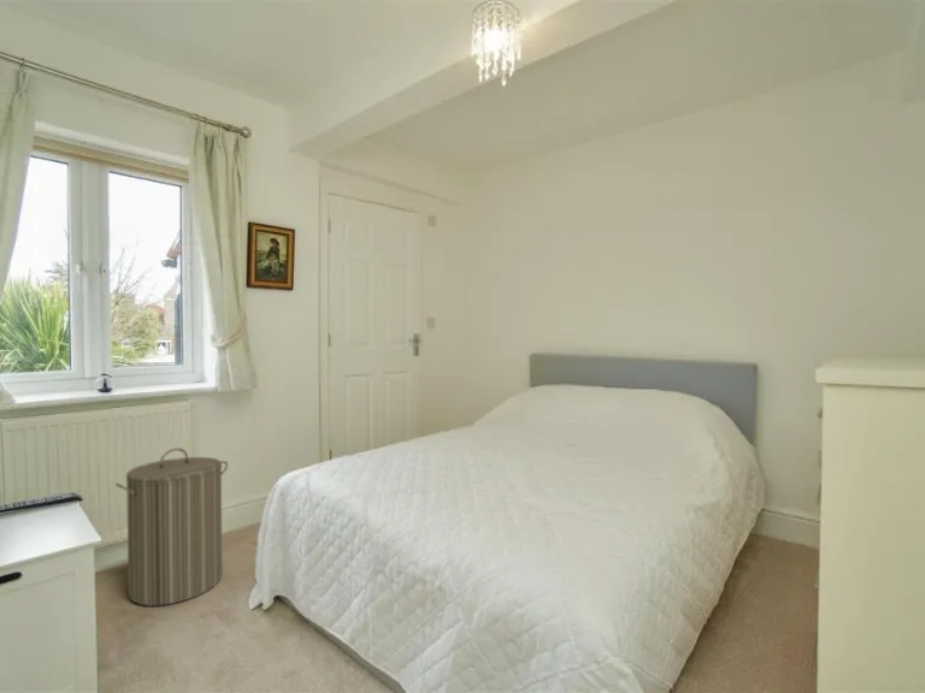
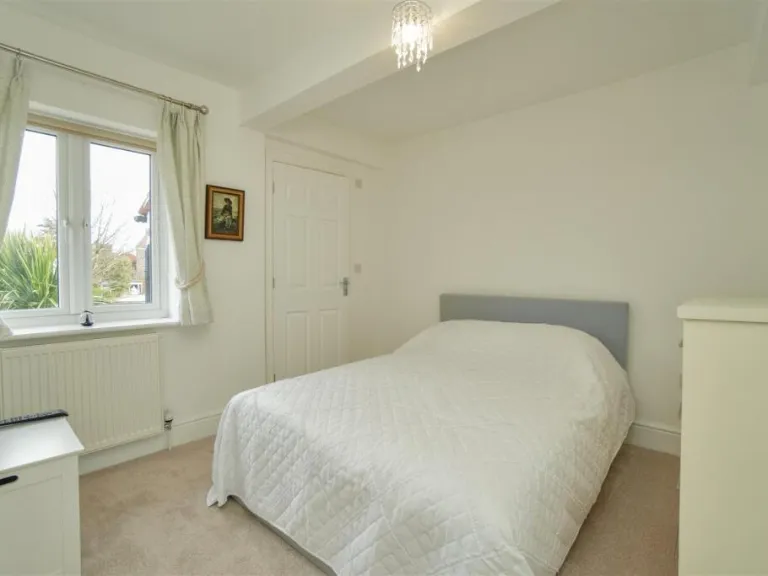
- laundry hamper [114,448,229,608]
